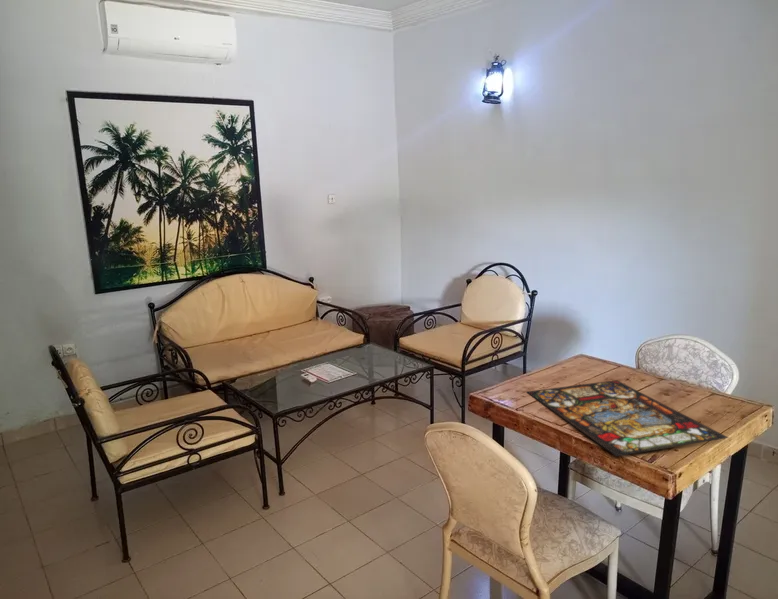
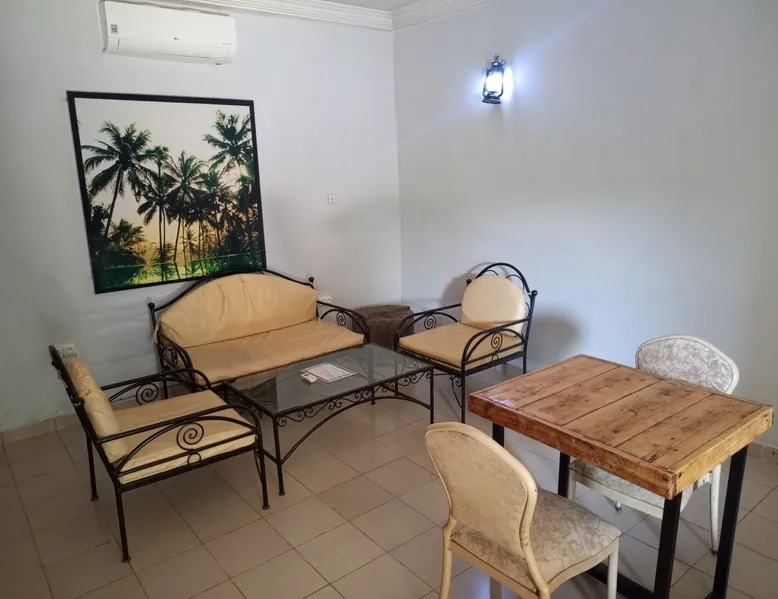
- stained glass panel [527,379,730,457]
